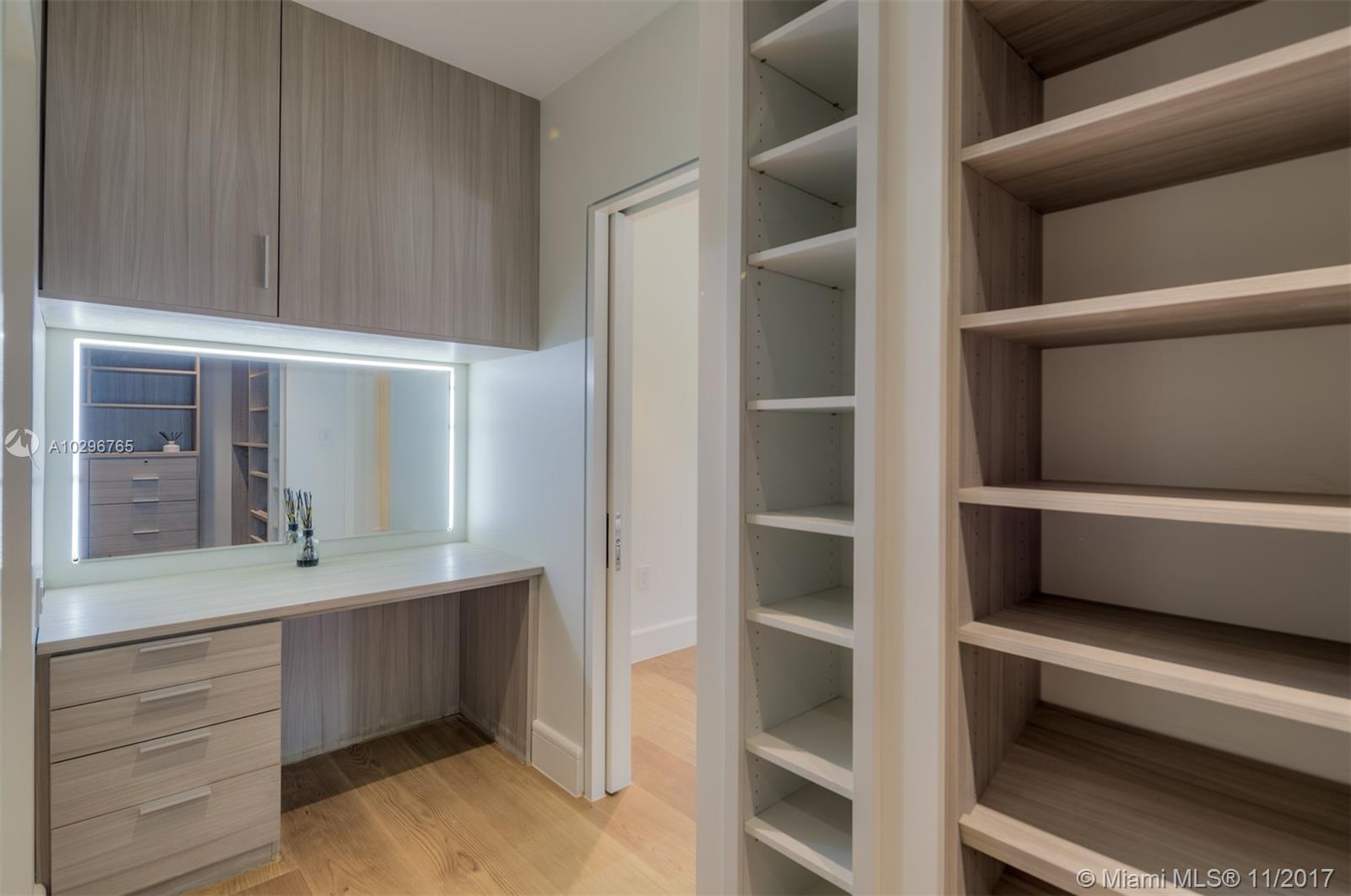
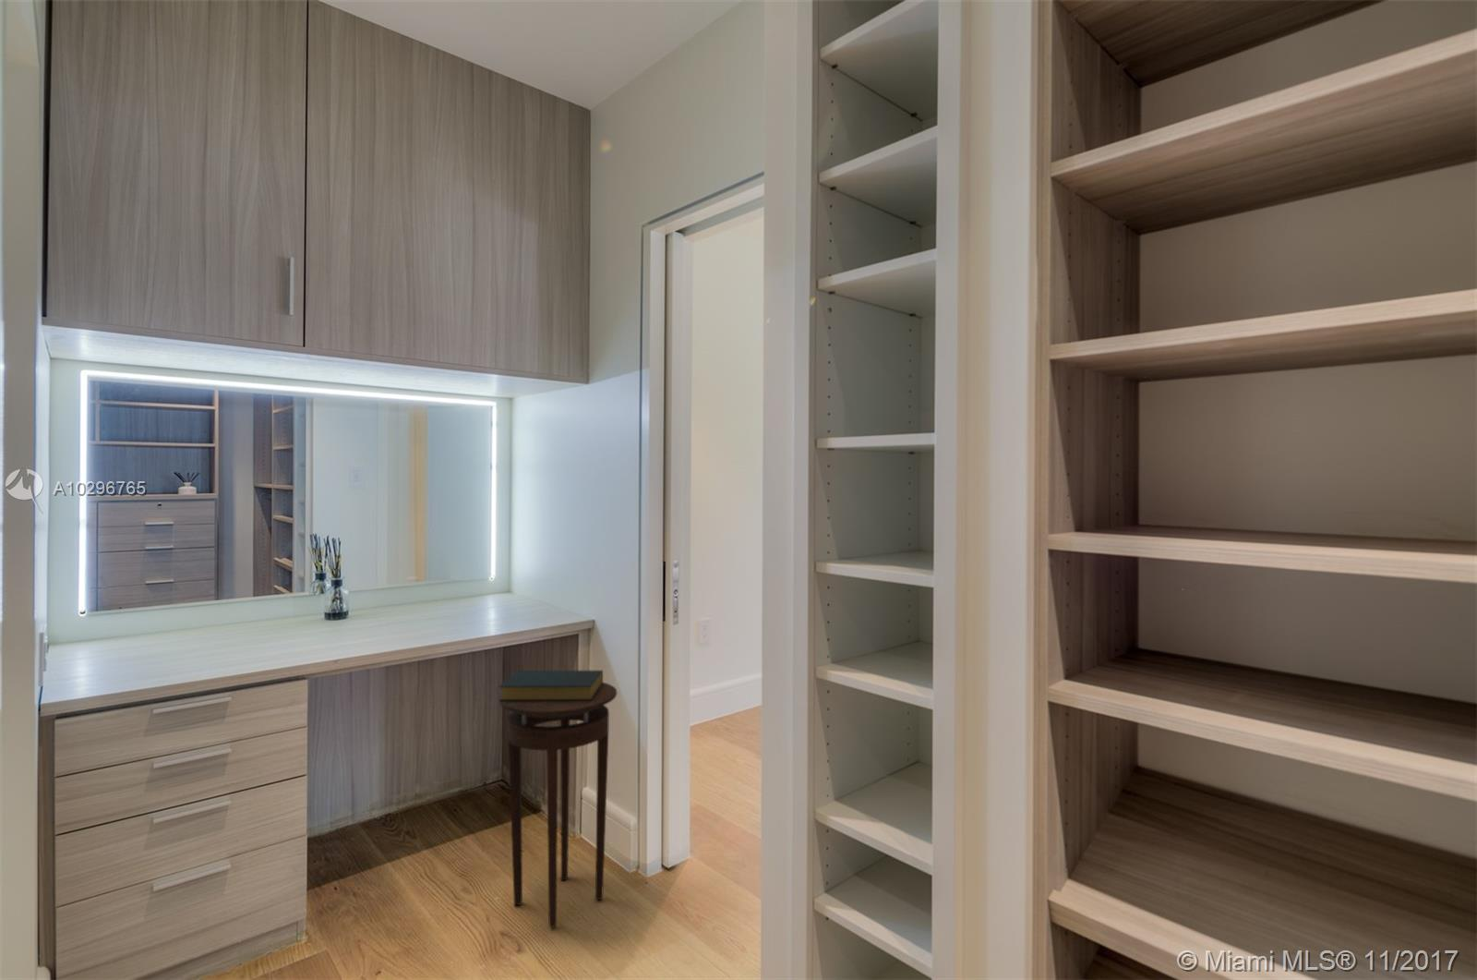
+ hardback book [497,669,603,702]
+ stool [499,681,618,929]
